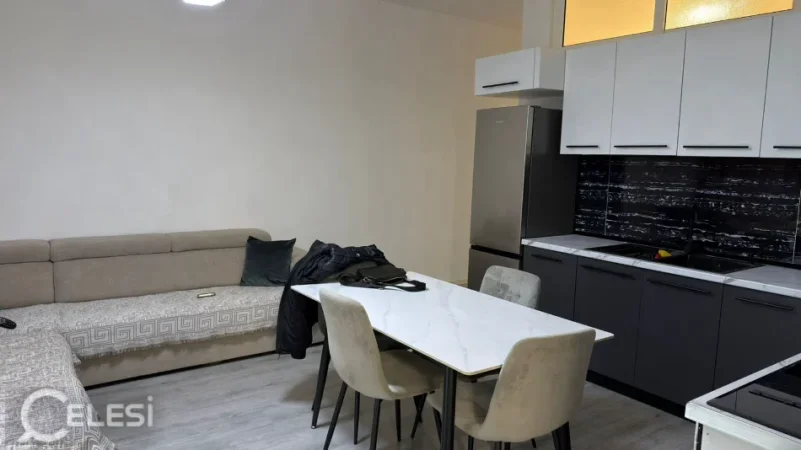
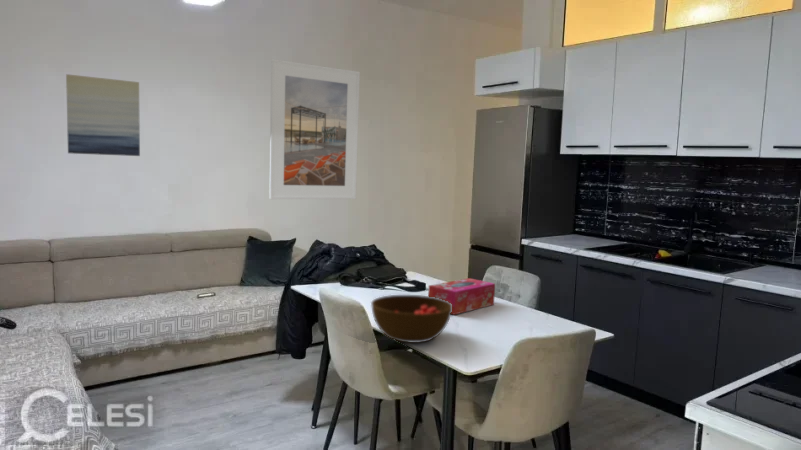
+ wall art [65,73,141,157]
+ tissue box [427,277,496,316]
+ bowl [370,294,452,344]
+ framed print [268,58,361,200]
